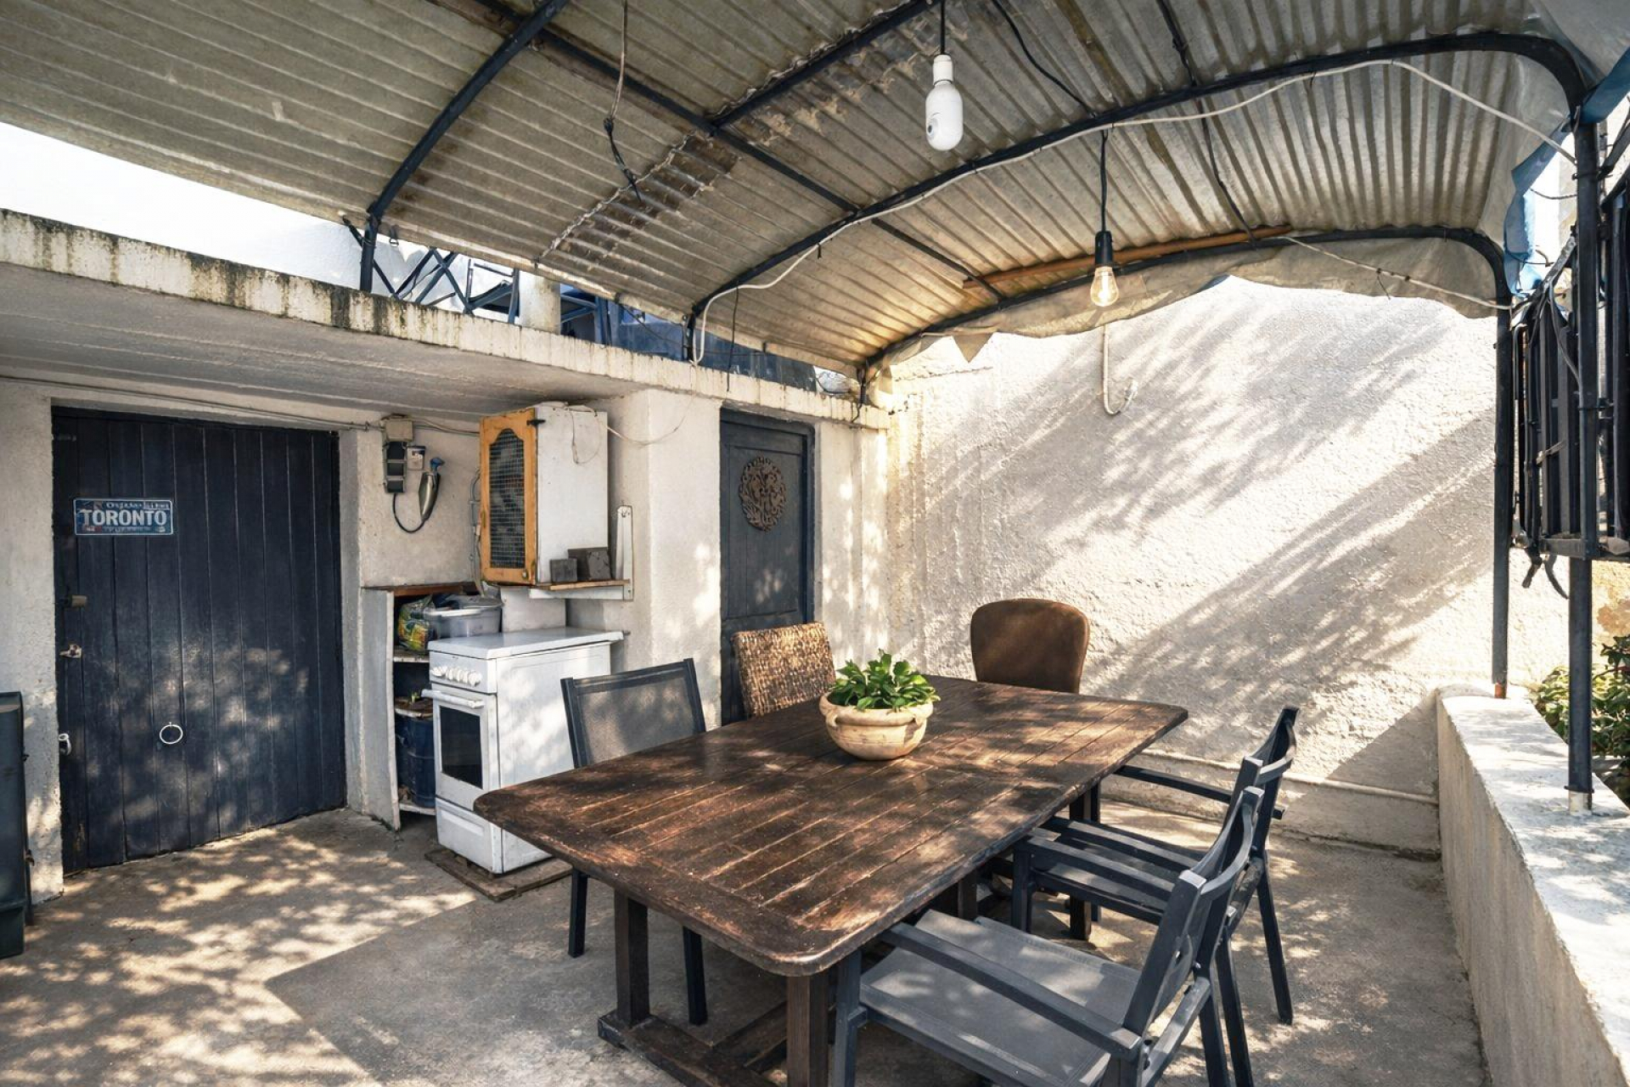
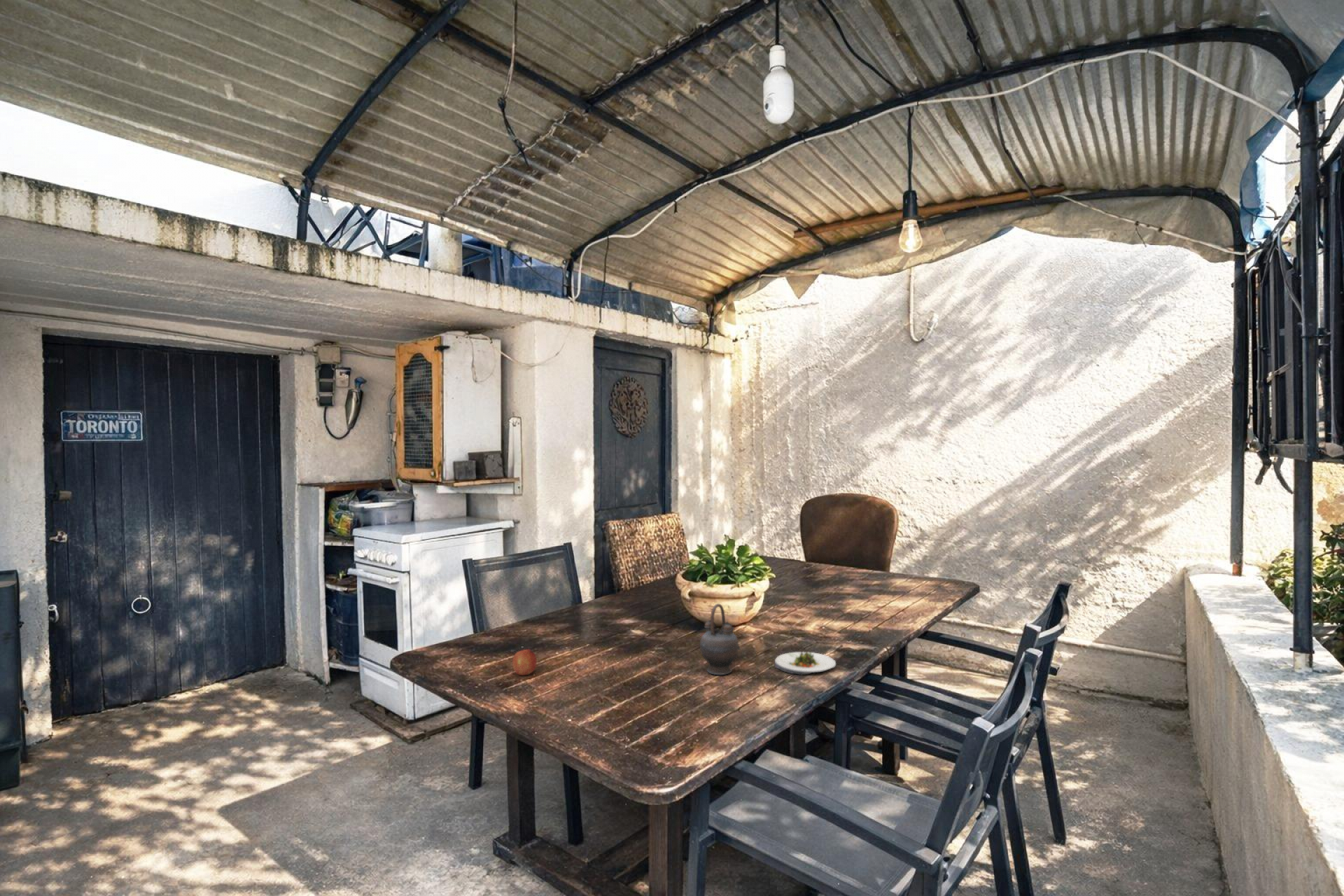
+ salad plate [774,651,837,675]
+ fruit [512,649,538,676]
+ teapot [699,603,741,675]
